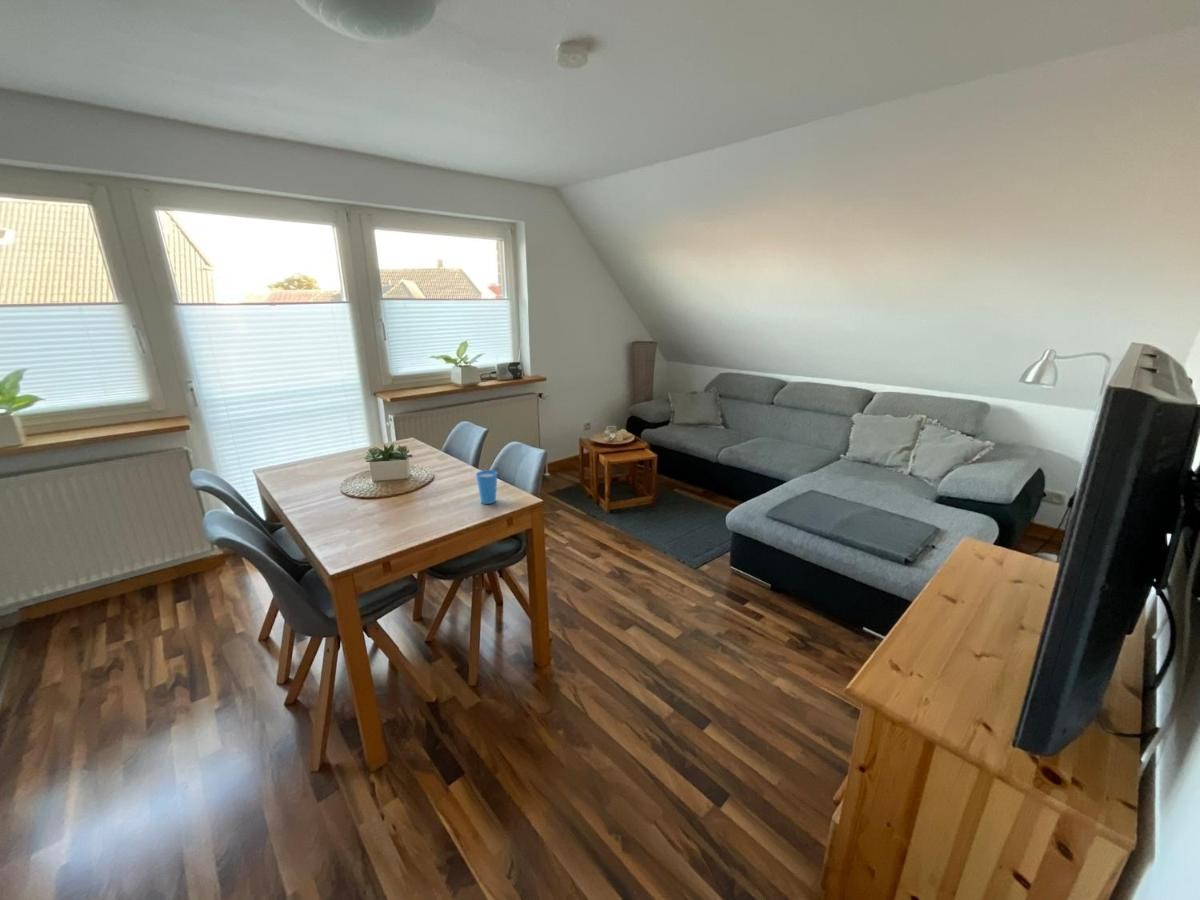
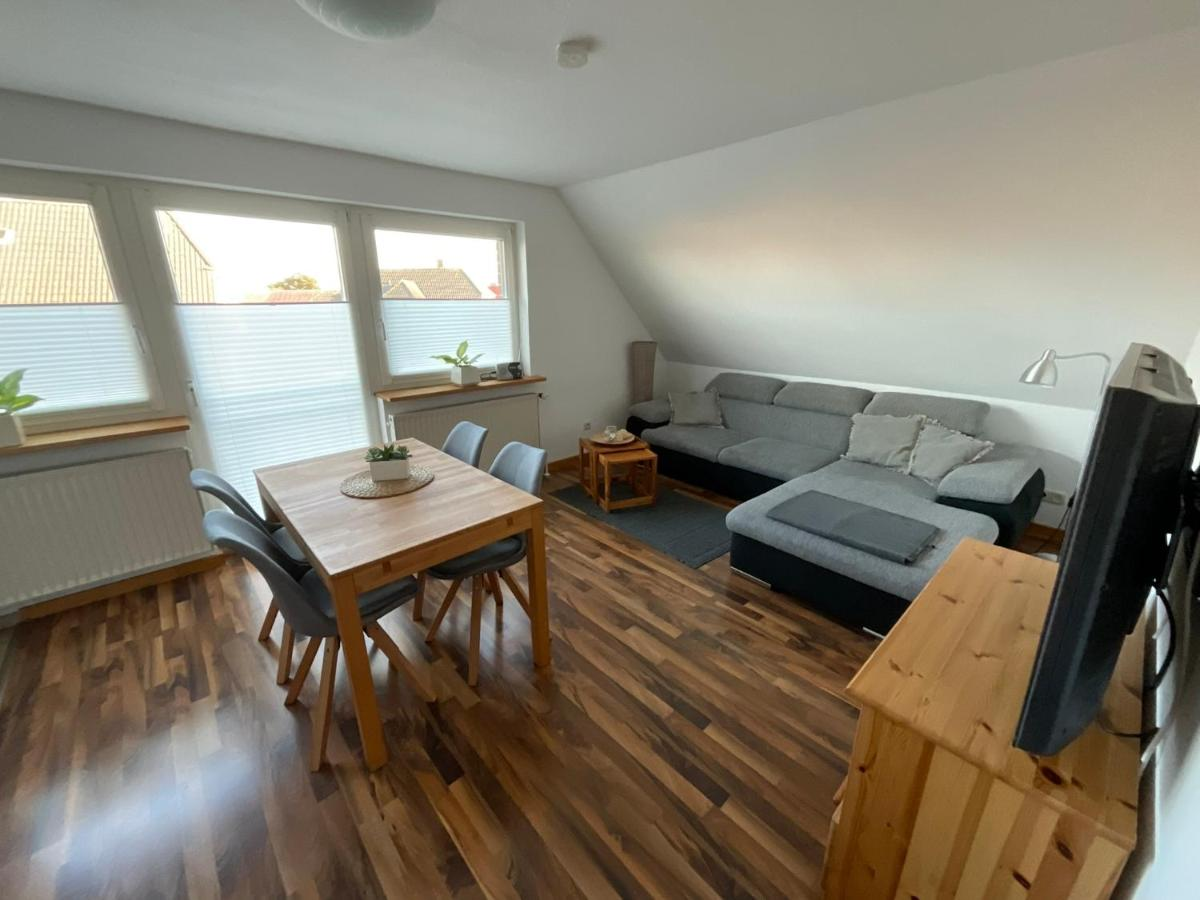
- cup [475,469,498,505]
